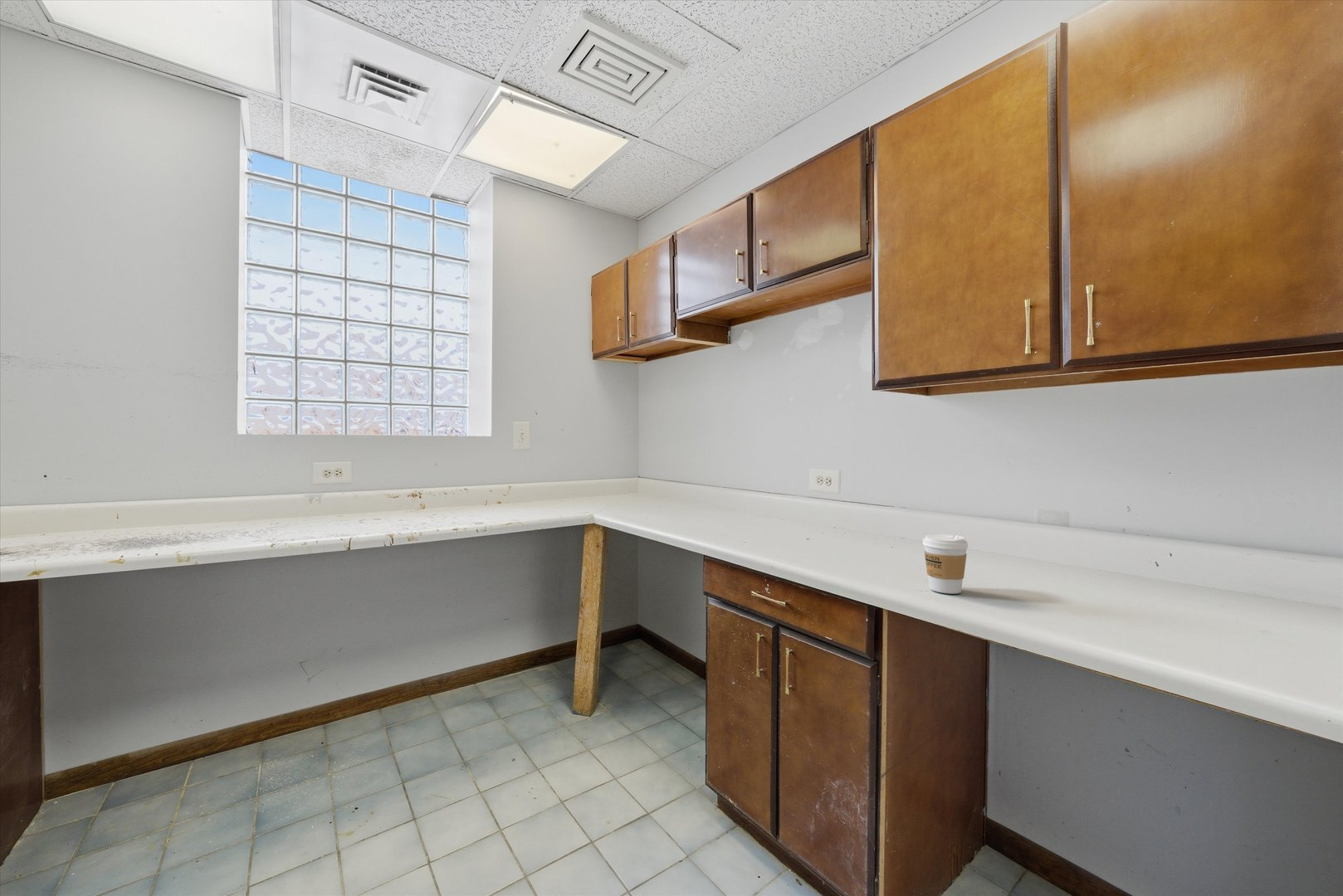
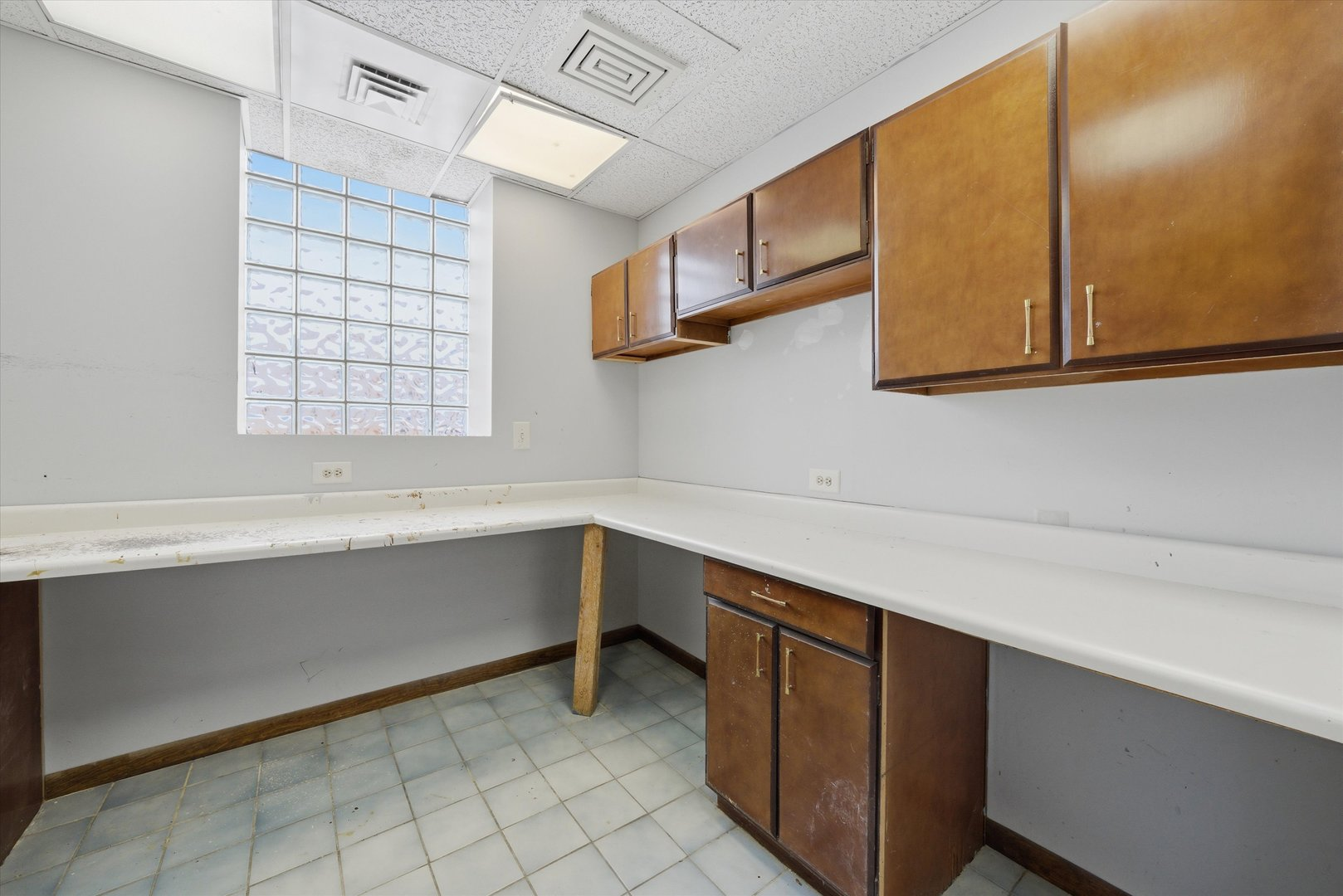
- coffee cup [922,533,969,595]
